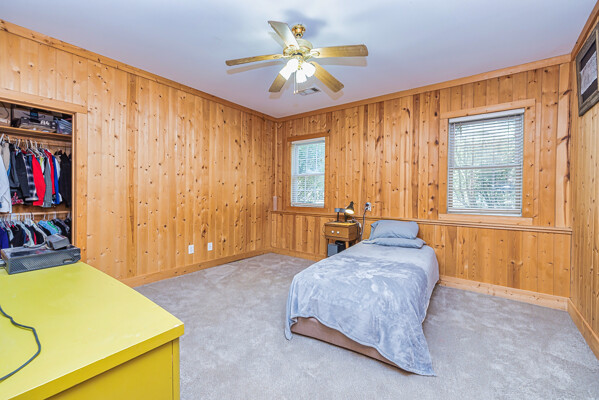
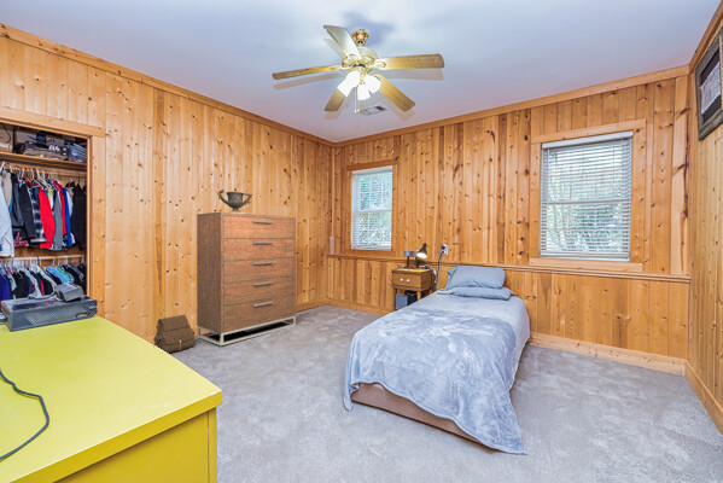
+ satchel [152,314,196,354]
+ dresser [196,211,297,347]
+ decorative urn [216,188,253,214]
